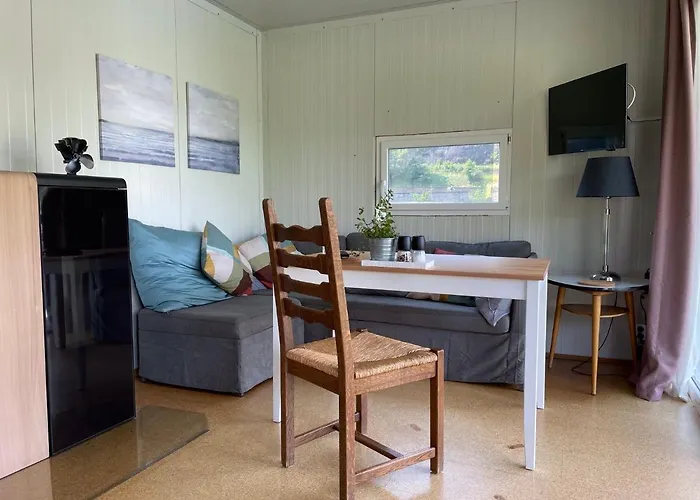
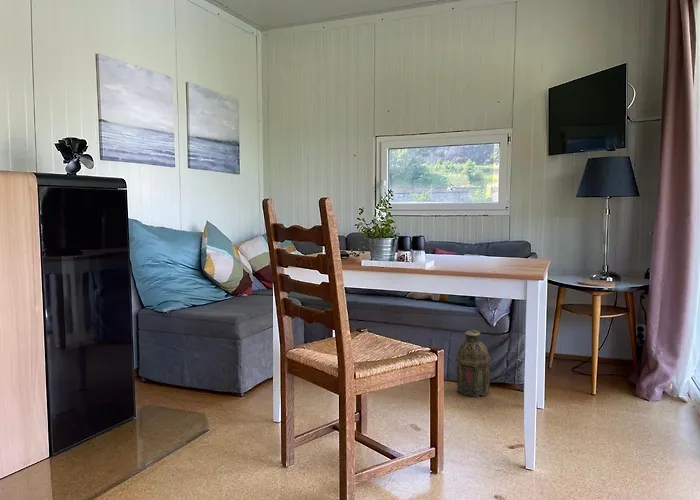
+ lantern [455,329,492,398]
